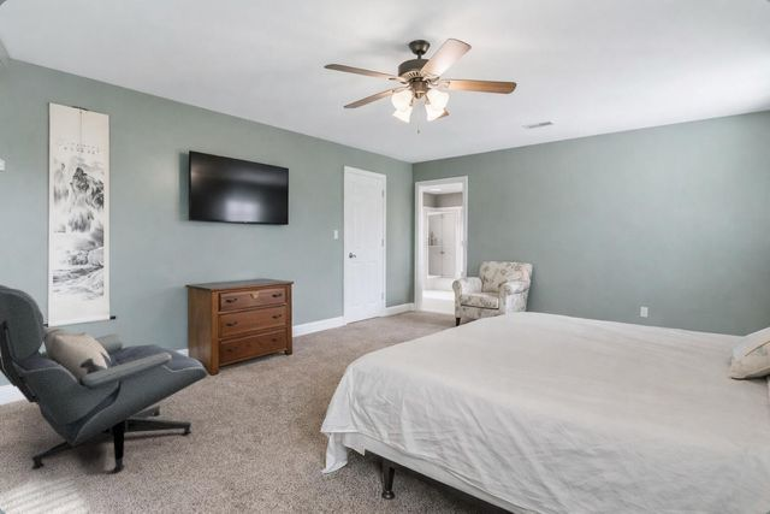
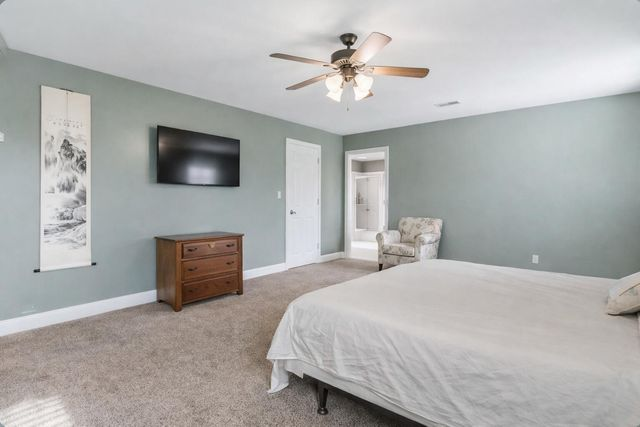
- lounge chair [0,284,208,473]
